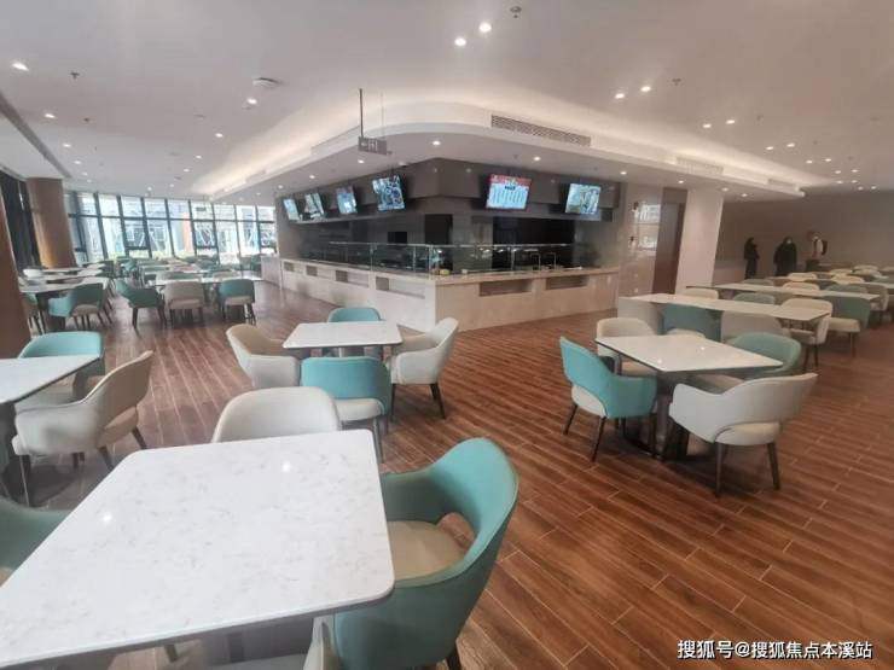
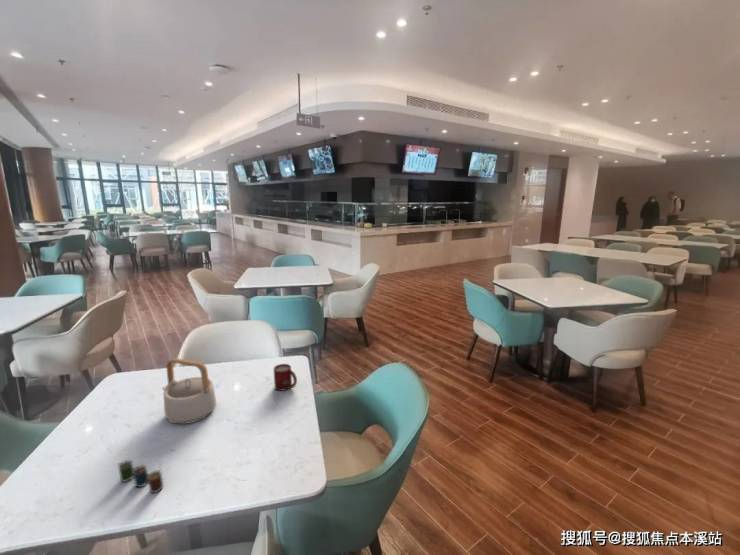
+ cup [117,459,164,494]
+ teapot [161,357,217,425]
+ cup [273,363,298,392]
